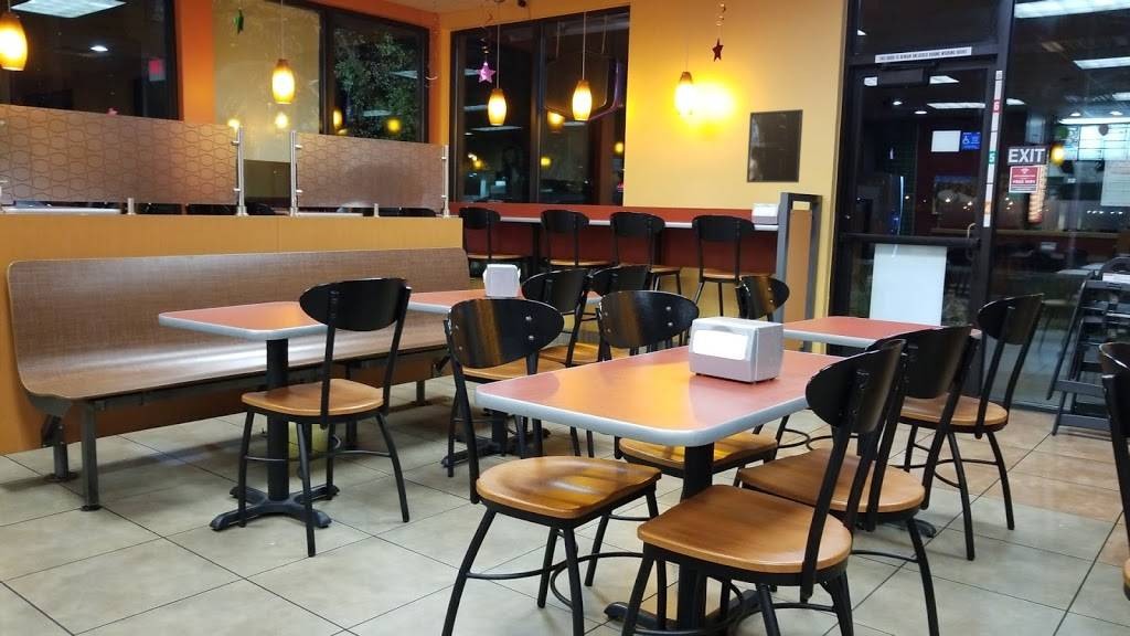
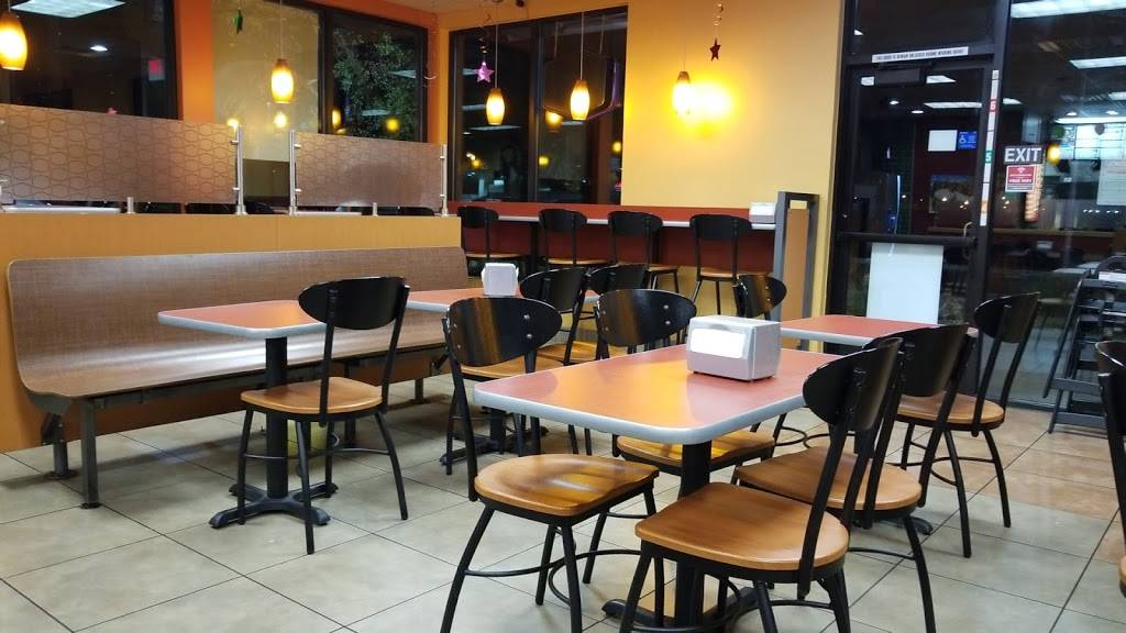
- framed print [746,108,804,183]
